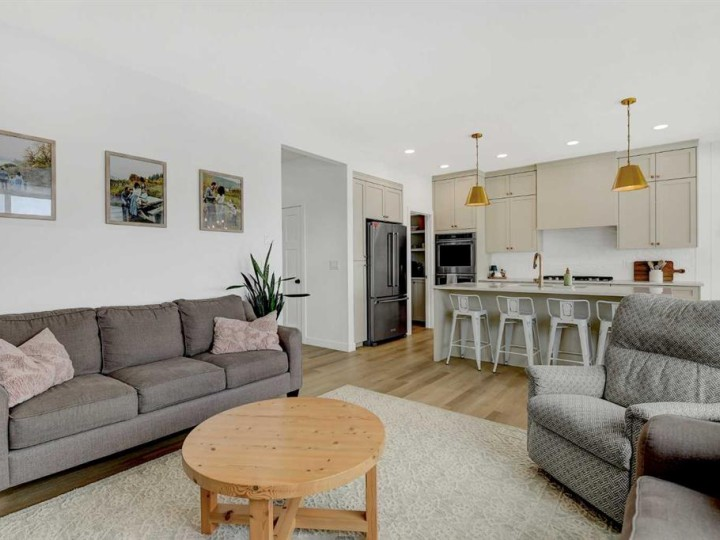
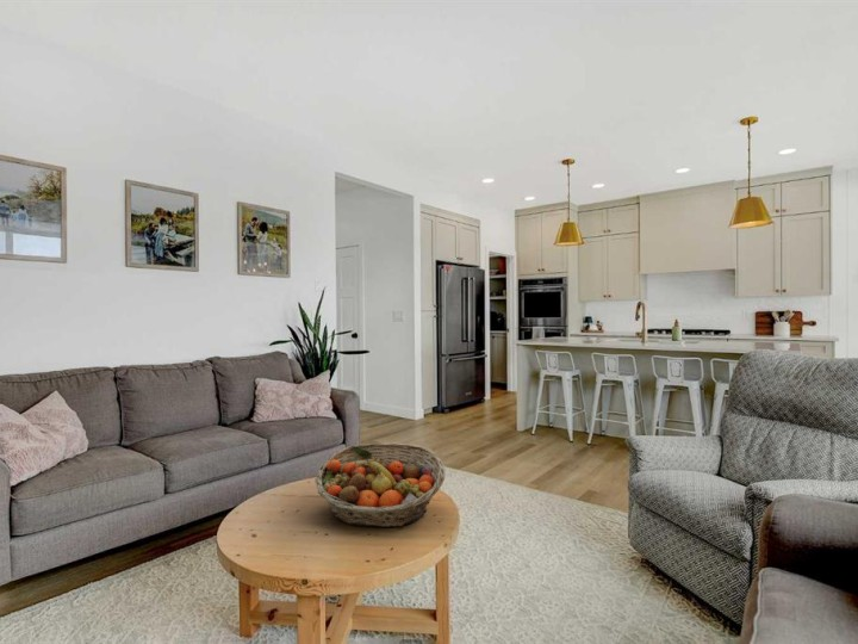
+ fruit basket [313,441,446,528]
